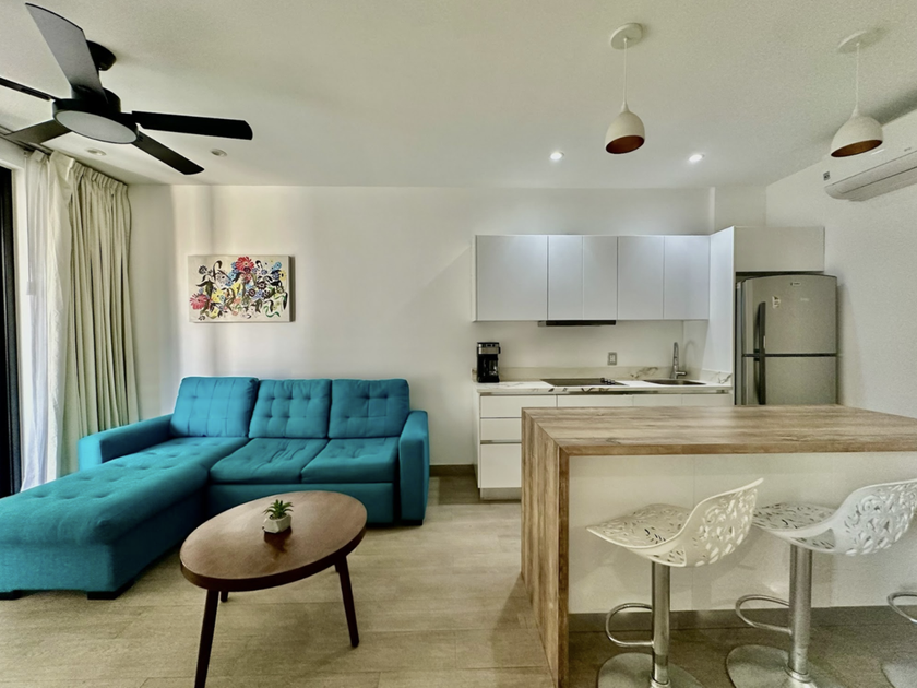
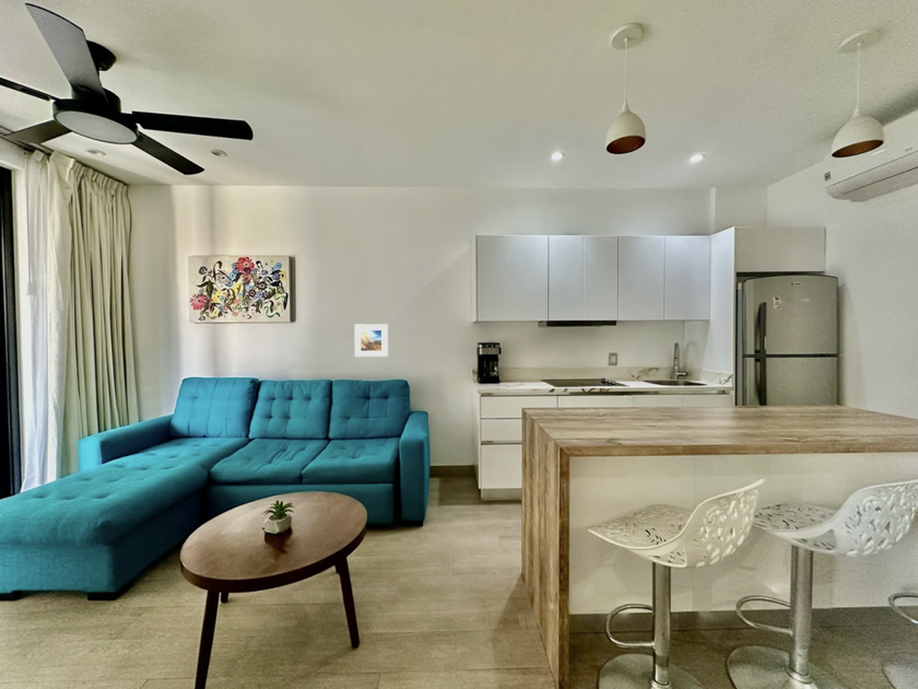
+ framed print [354,323,389,358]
